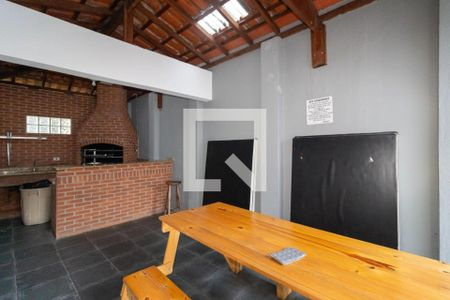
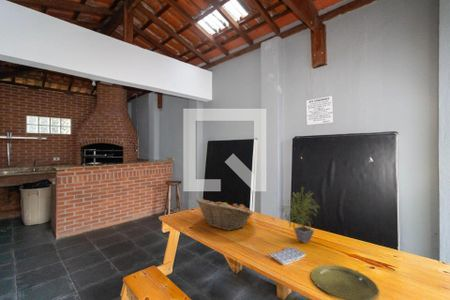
+ plate [310,264,379,300]
+ potted plant [276,186,320,244]
+ fruit basket [195,198,254,231]
